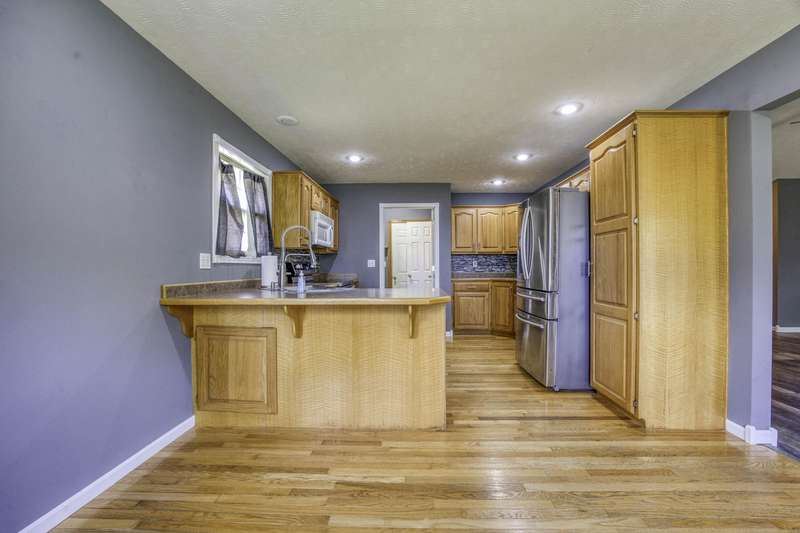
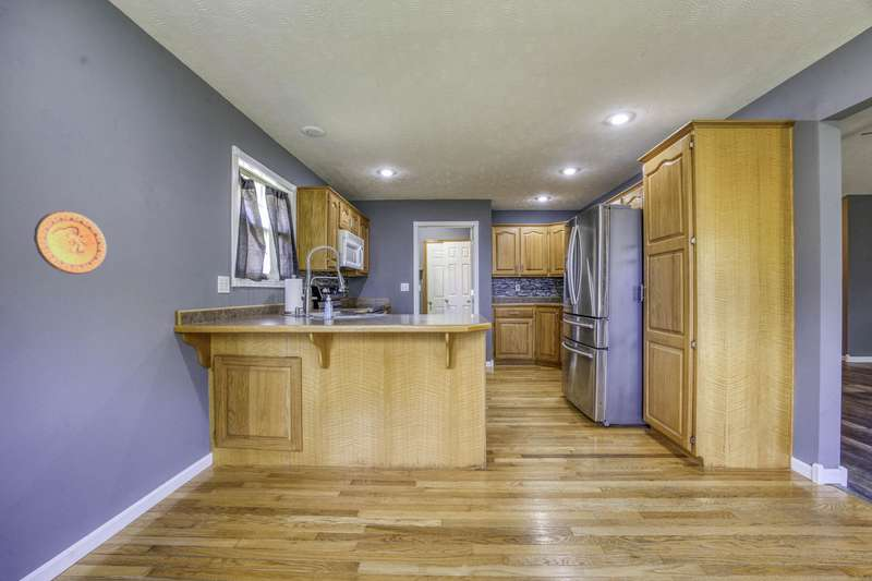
+ decorative plate [33,209,108,276]
